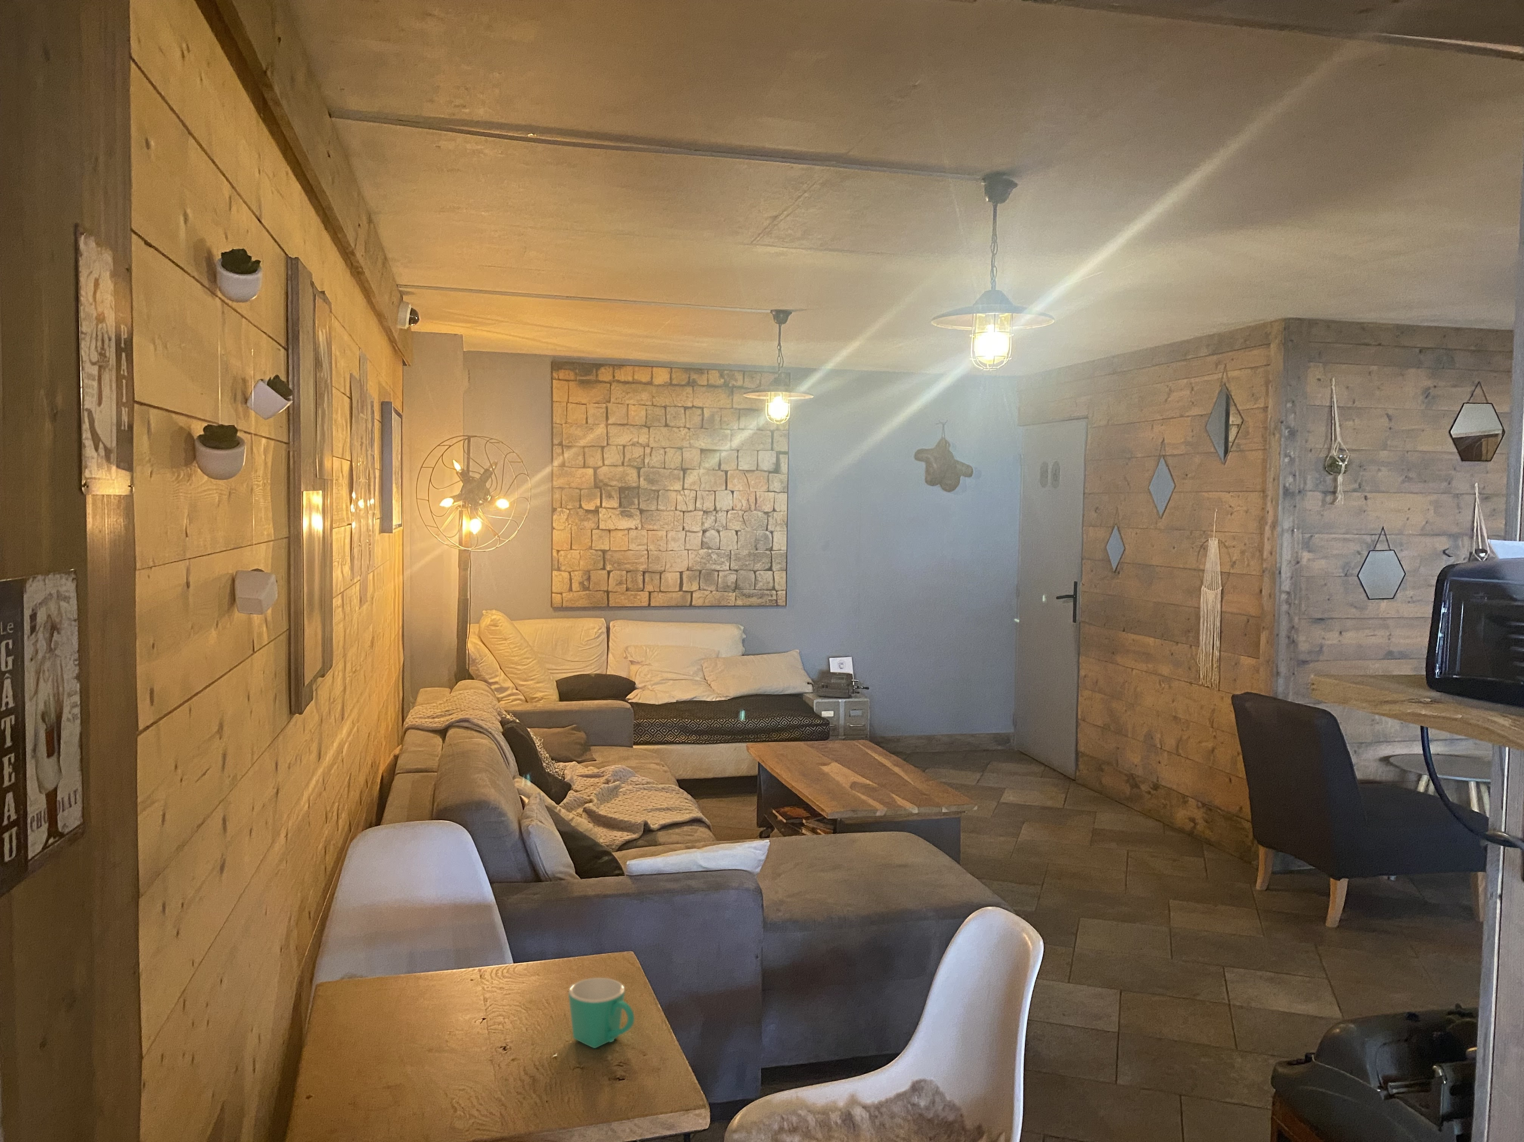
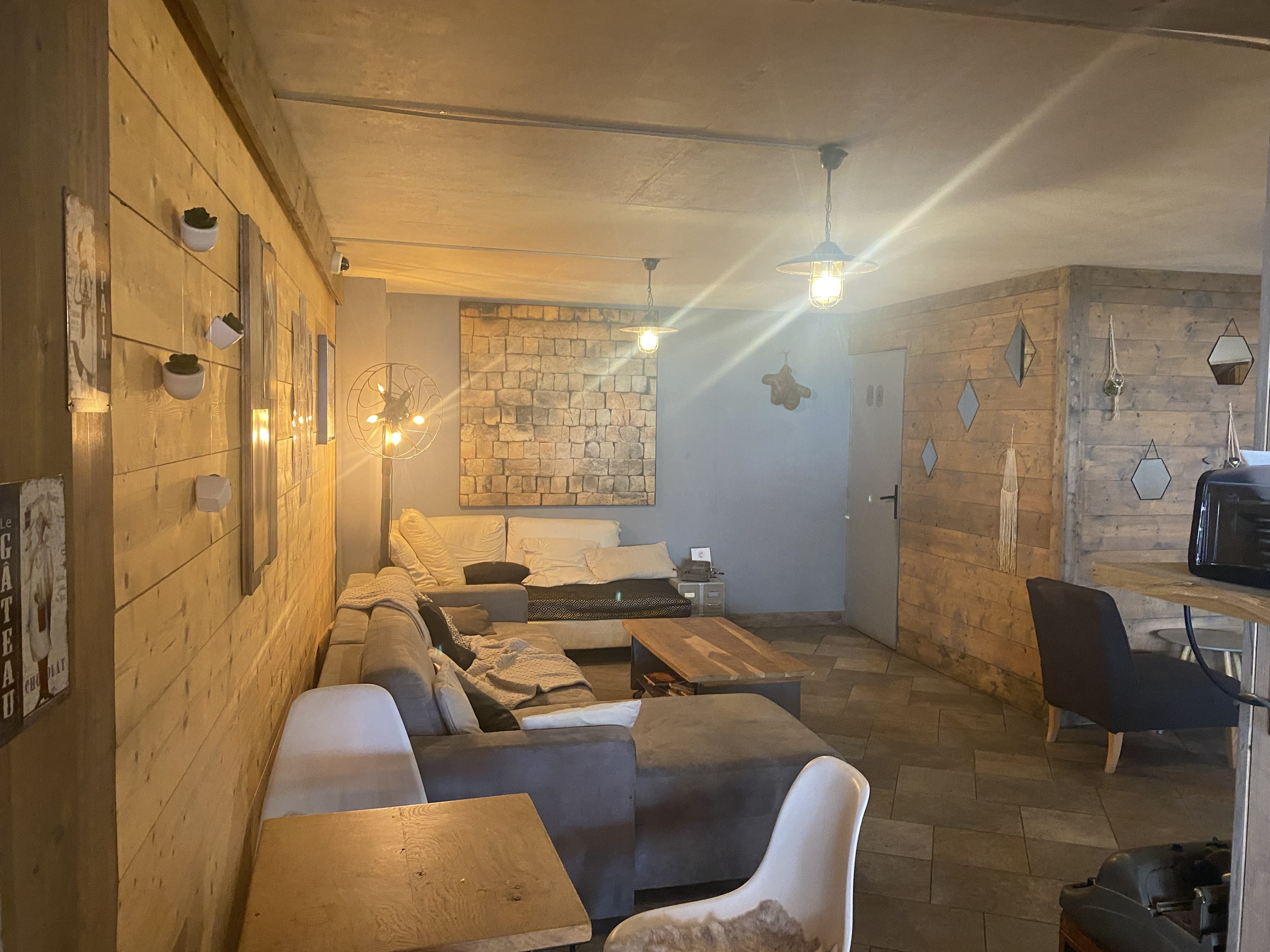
- mug [568,978,635,1048]
